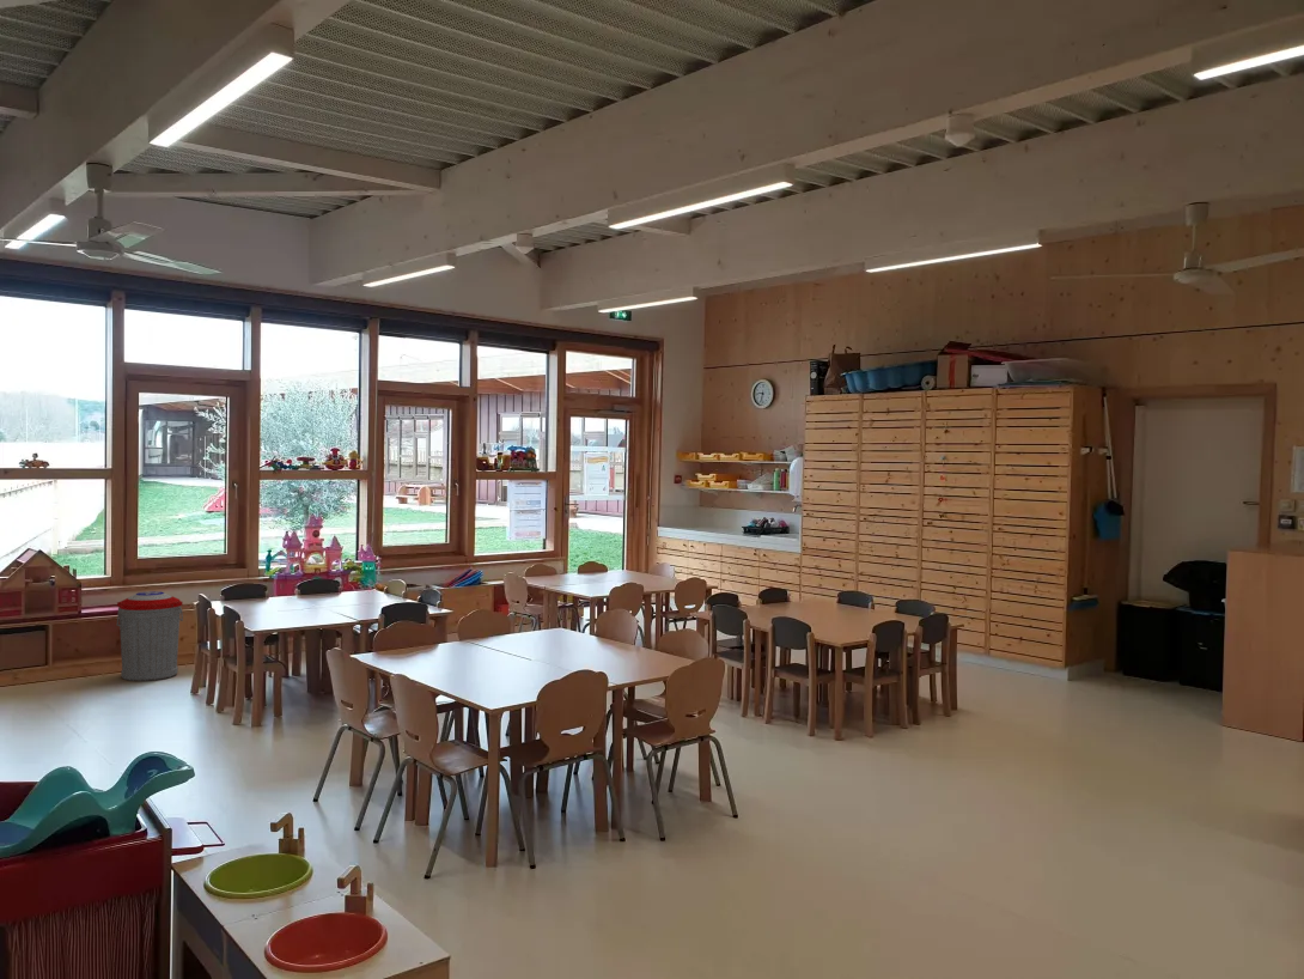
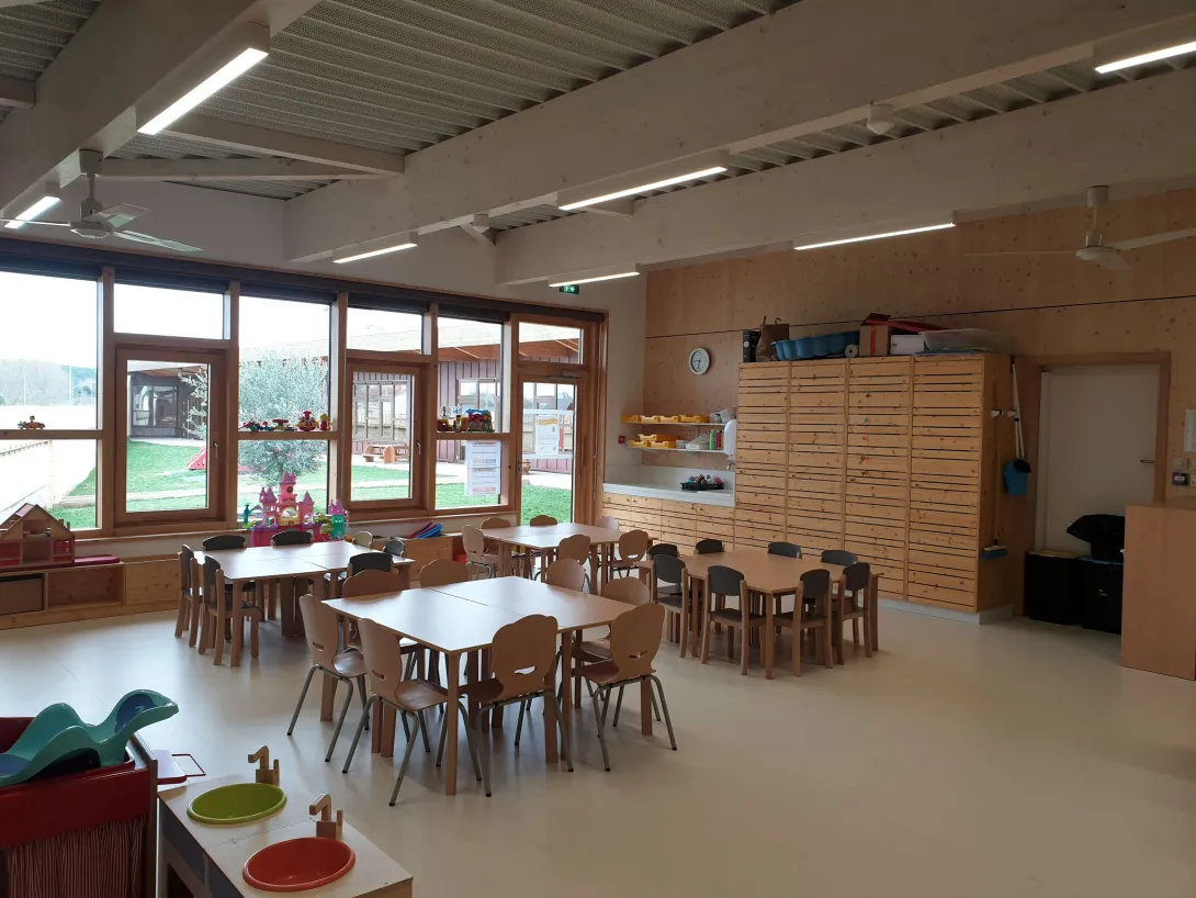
- trash can [116,590,184,682]
